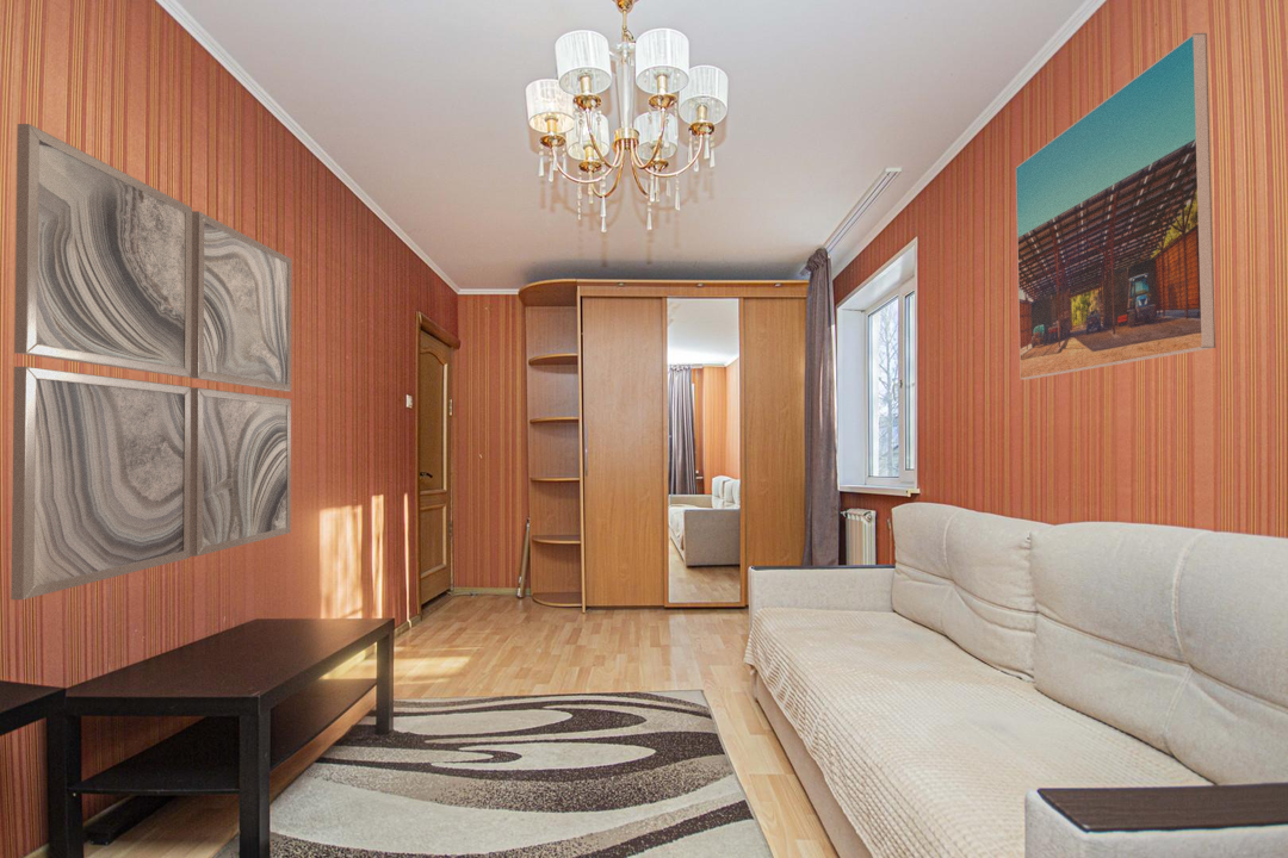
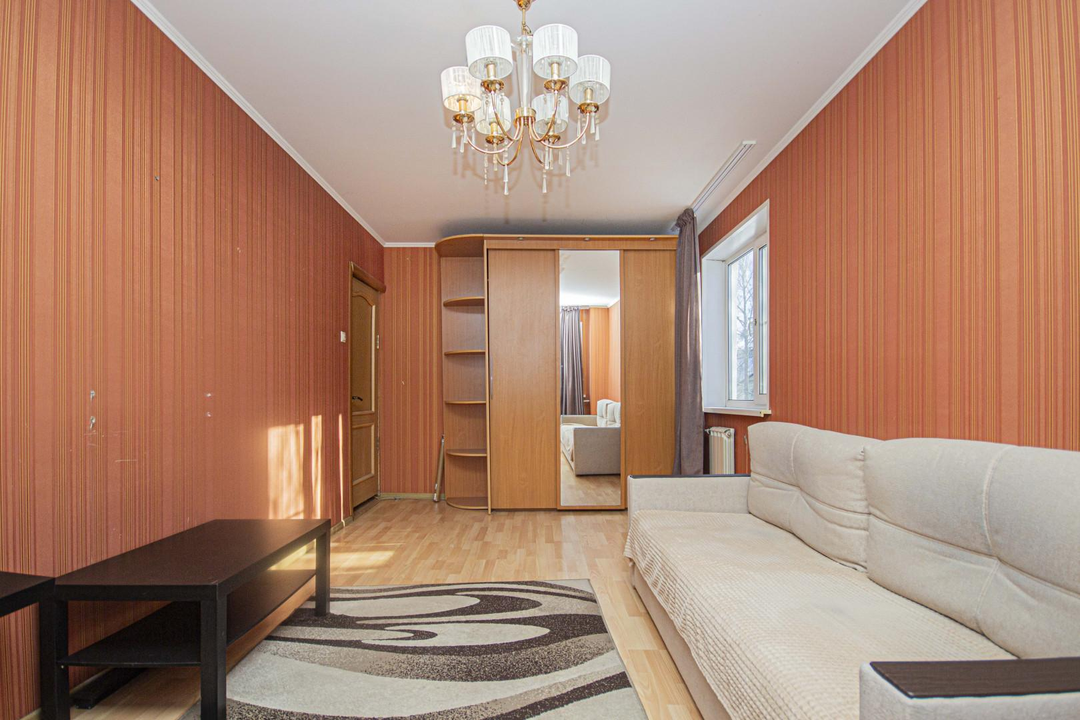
- wall art [10,123,293,601]
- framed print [1015,32,1216,380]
